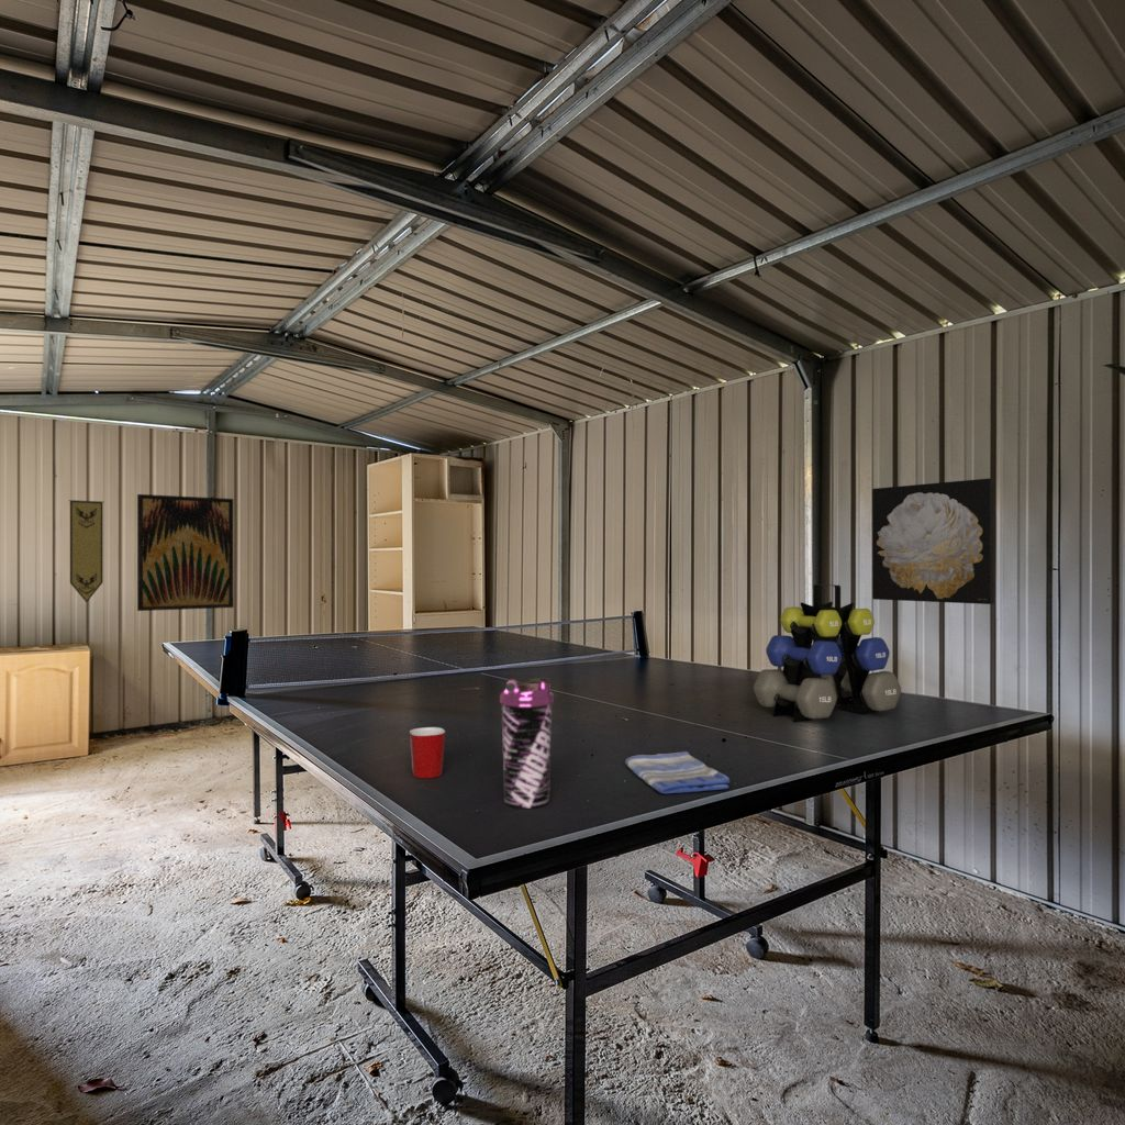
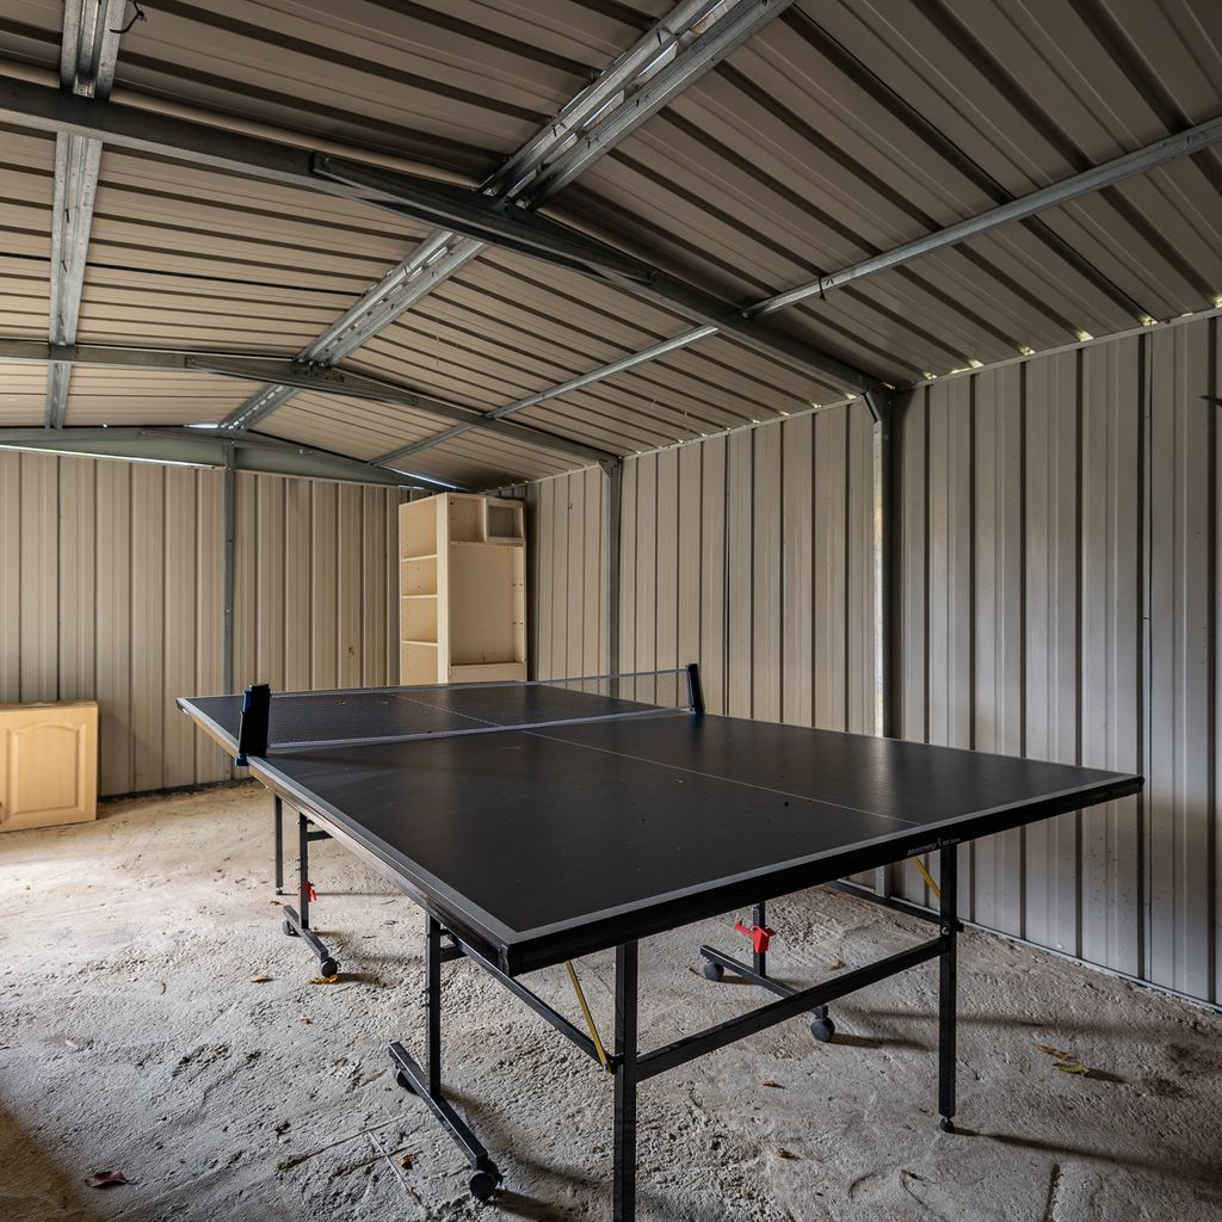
- dish towel [624,750,731,794]
- pennant [67,499,104,603]
- wall art [871,477,995,605]
- mug [409,726,446,779]
- sporting goods [753,583,902,724]
- water bottle [499,677,555,810]
- wall art [136,493,235,612]
